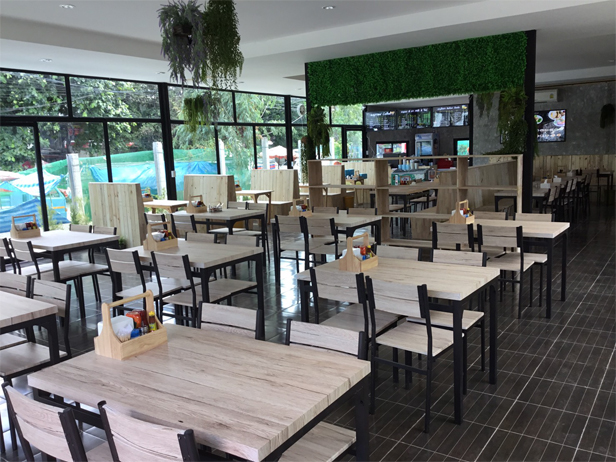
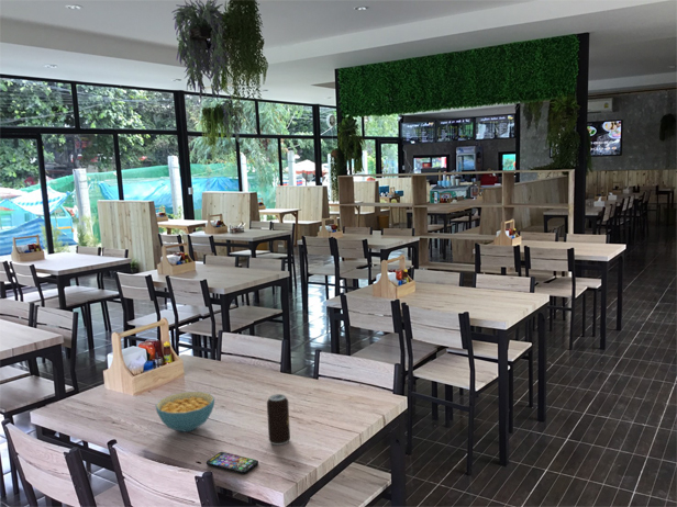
+ cereal bowl [155,391,215,433]
+ smartphone [206,451,259,475]
+ beverage can [266,393,291,446]
